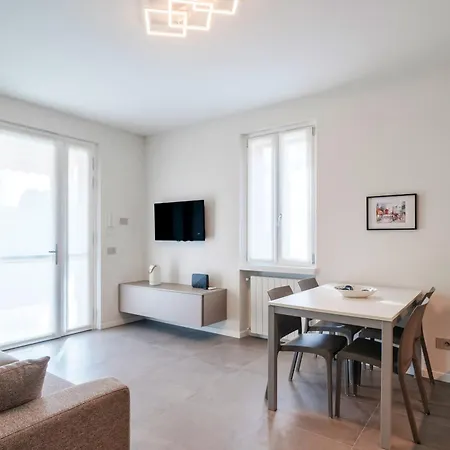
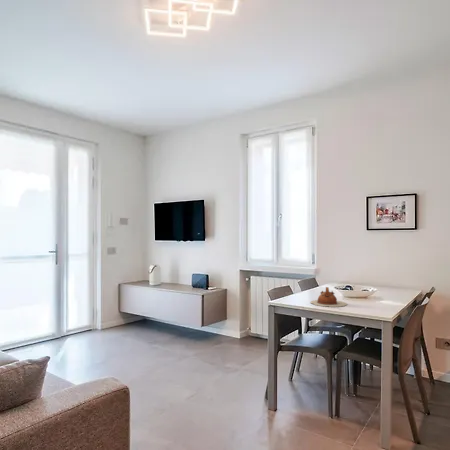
+ teapot [310,286,348,308]
